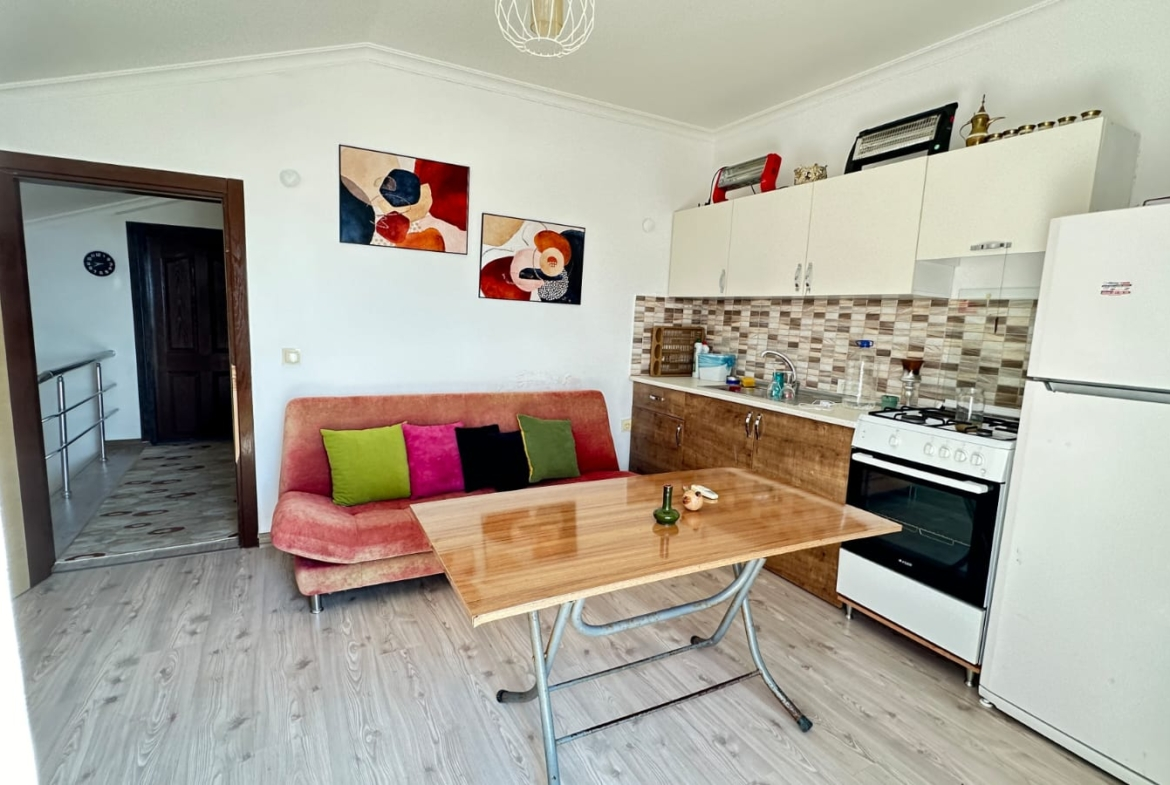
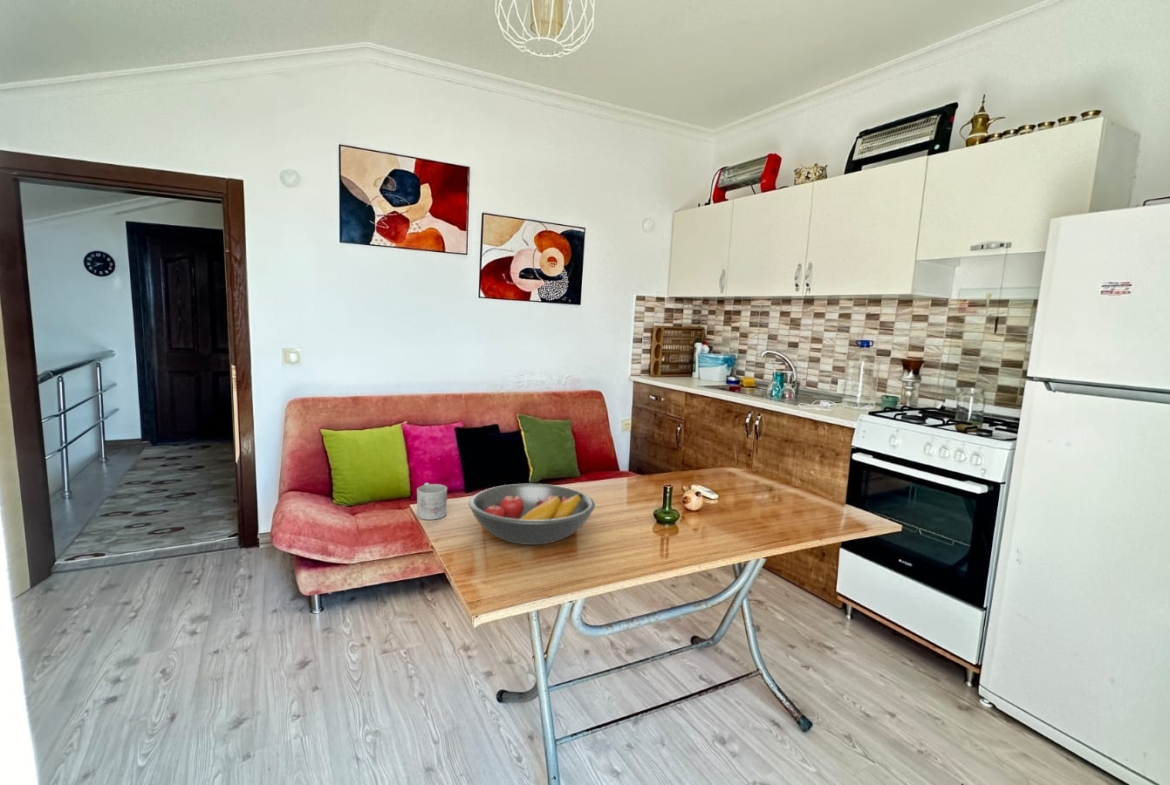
+ mug [416,482,448,521]
+ fruit bowl [468,483,596,546]
